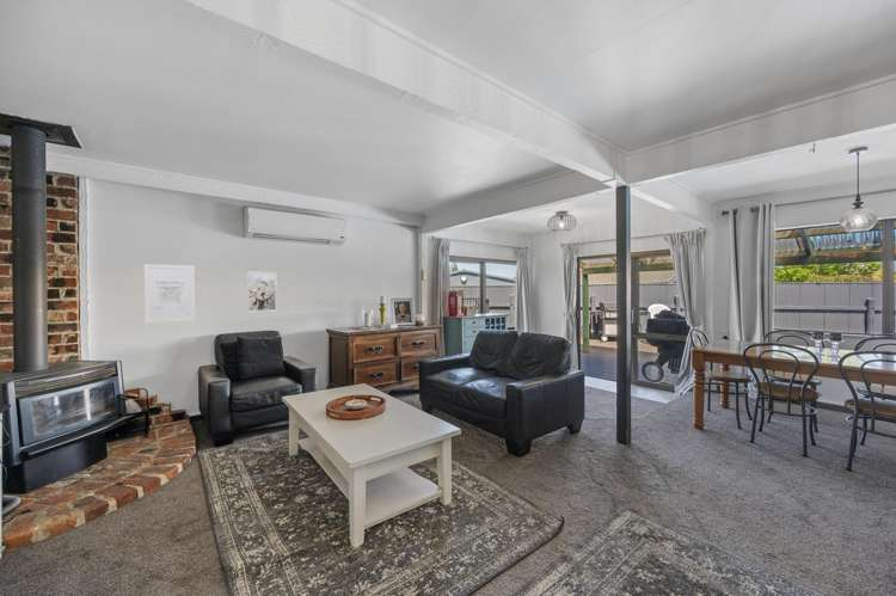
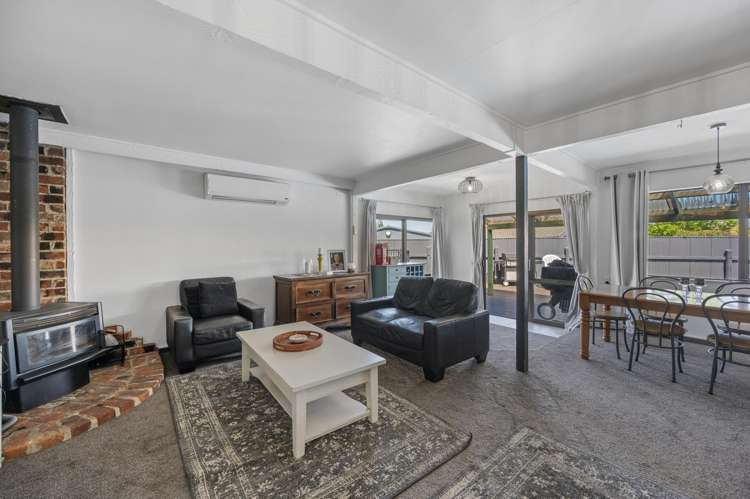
- wall art [245,270,278,313]
- wall art [143,263,196,322]
